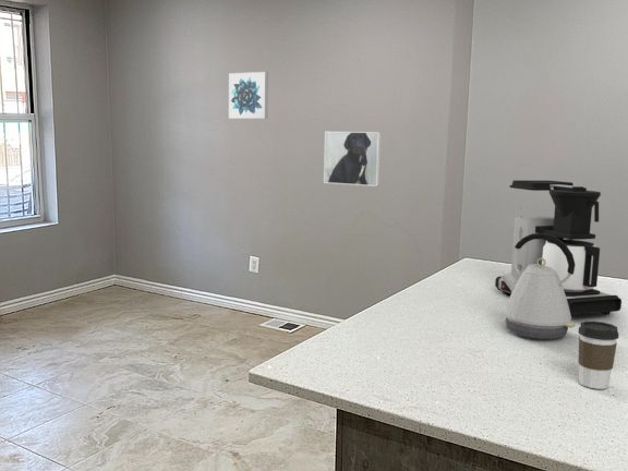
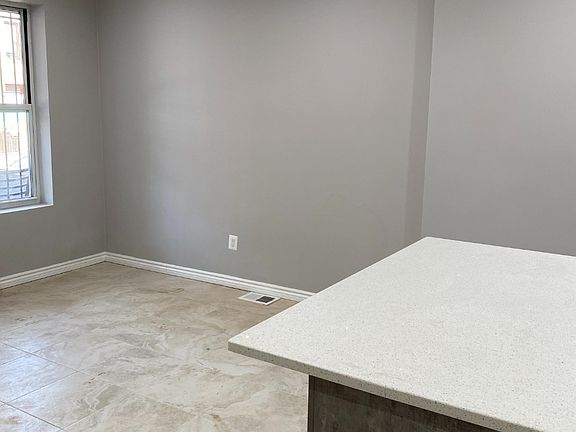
- kettle [499,233,577,340]
- coffee cup [577,321,619,390]
- coffee maker [494,179,623,318]
- wall art [228,71,269,120]
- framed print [323,131,382,188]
